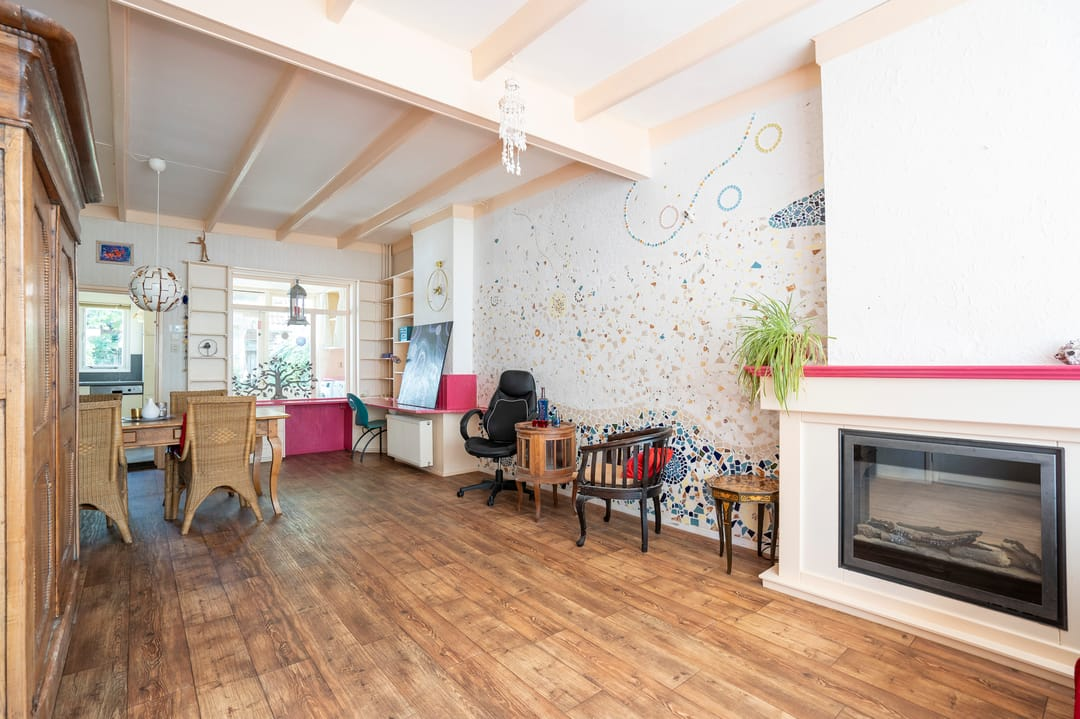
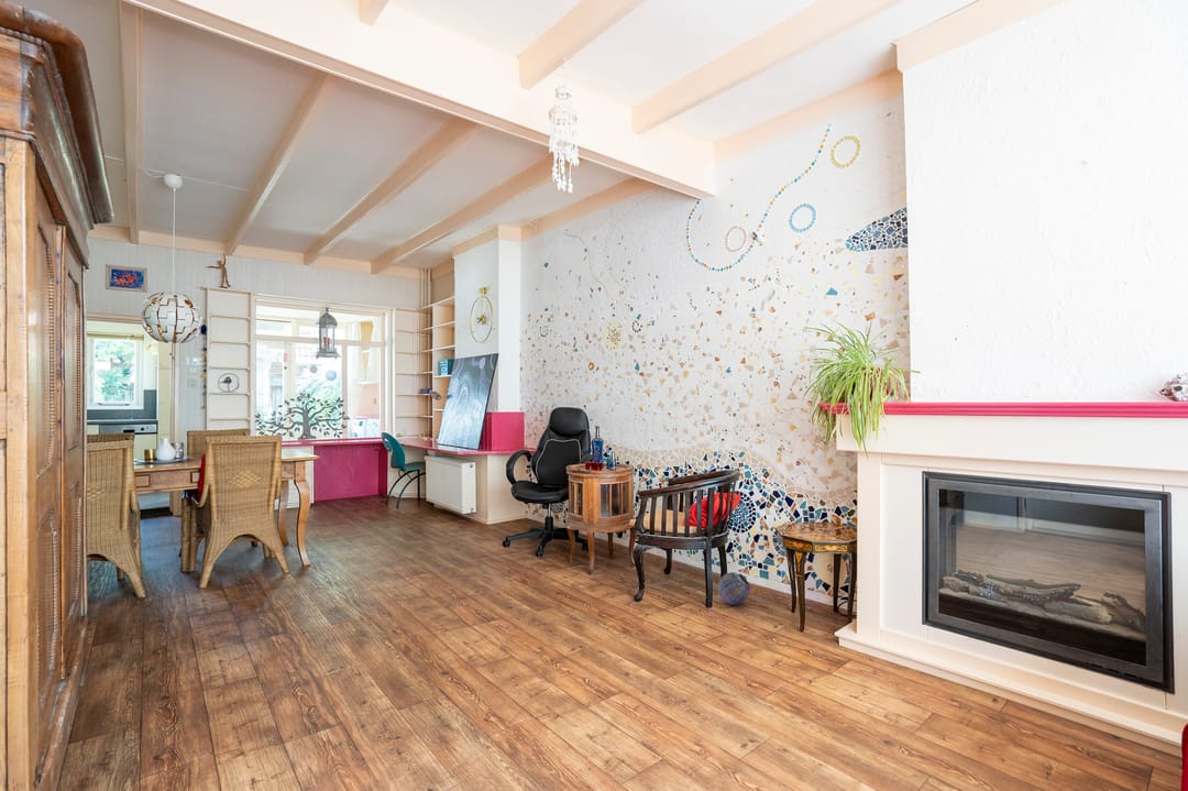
+ decorative ball [717,571,751,606]
